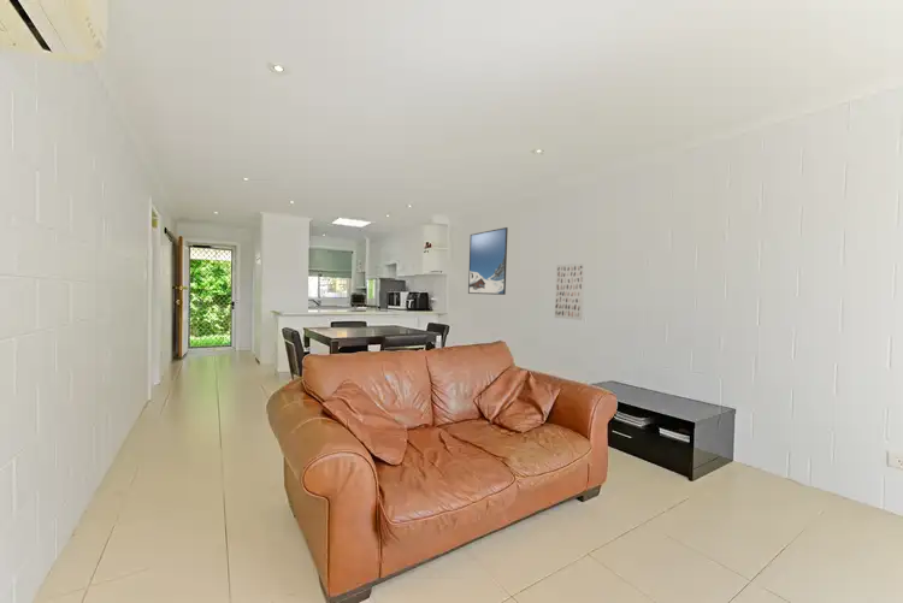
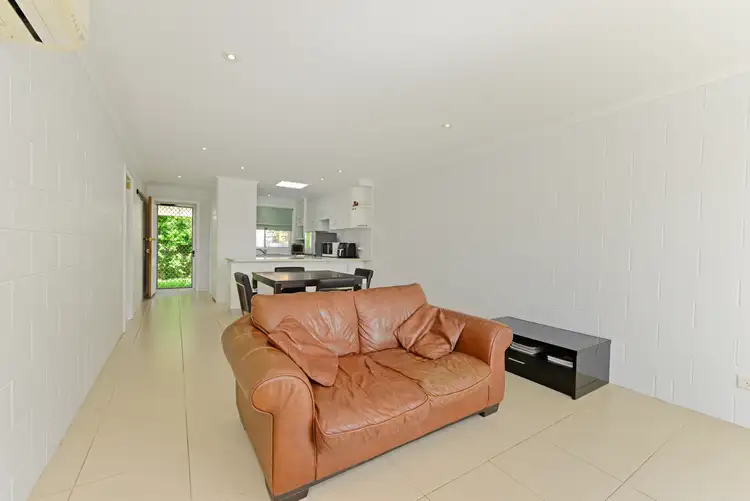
- wall art [554,262,586,321]
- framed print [467,226,509,296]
